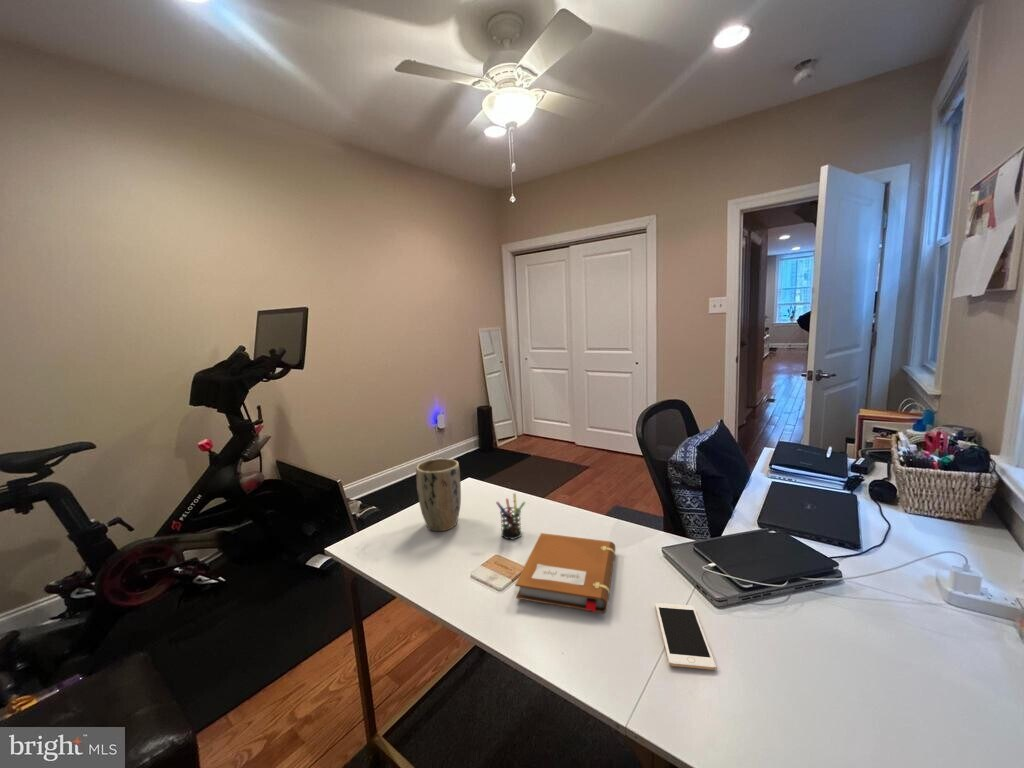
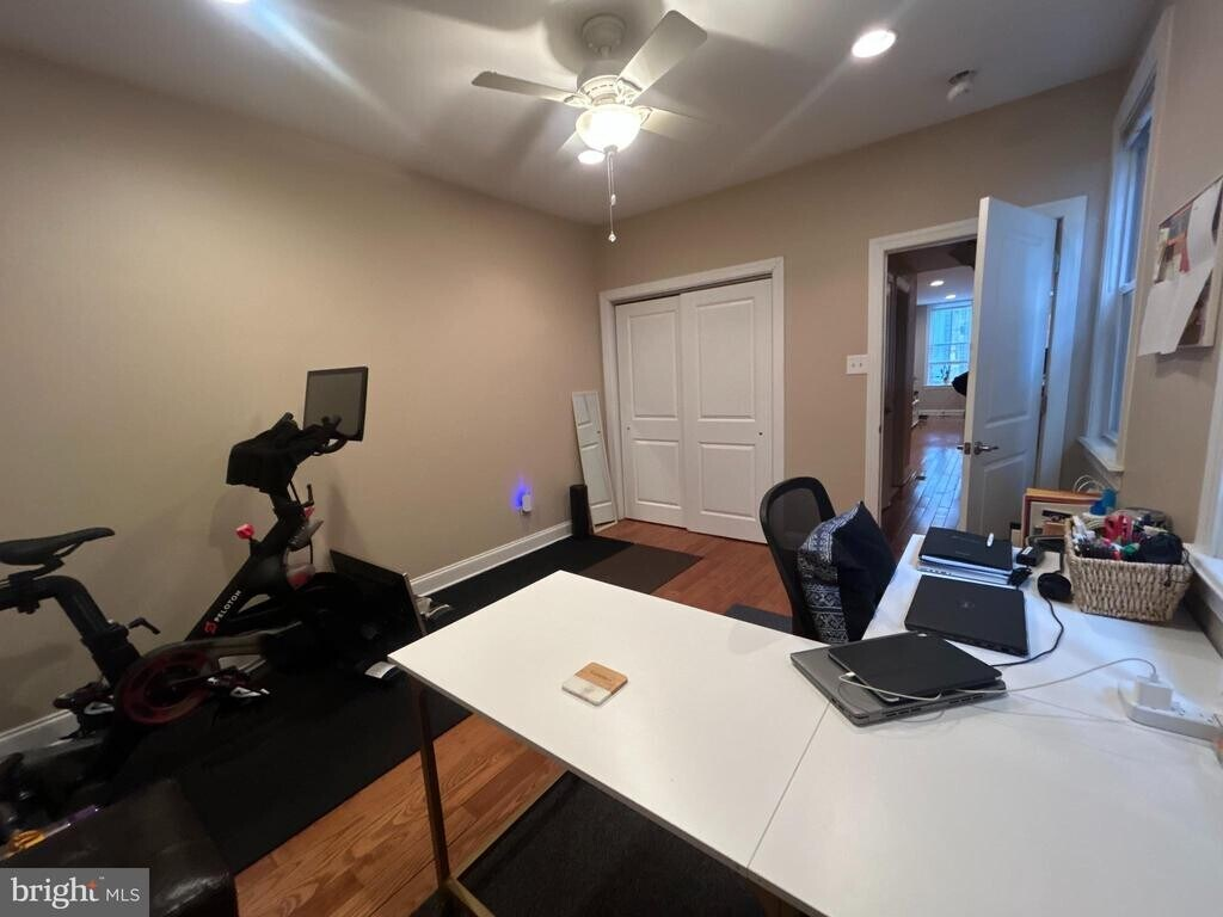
- pen holder [495,492,526,540]
- cell phone [654,602,717,671]
- plant pot [415,458,462,532]
- notebook [514,532,616,614]
